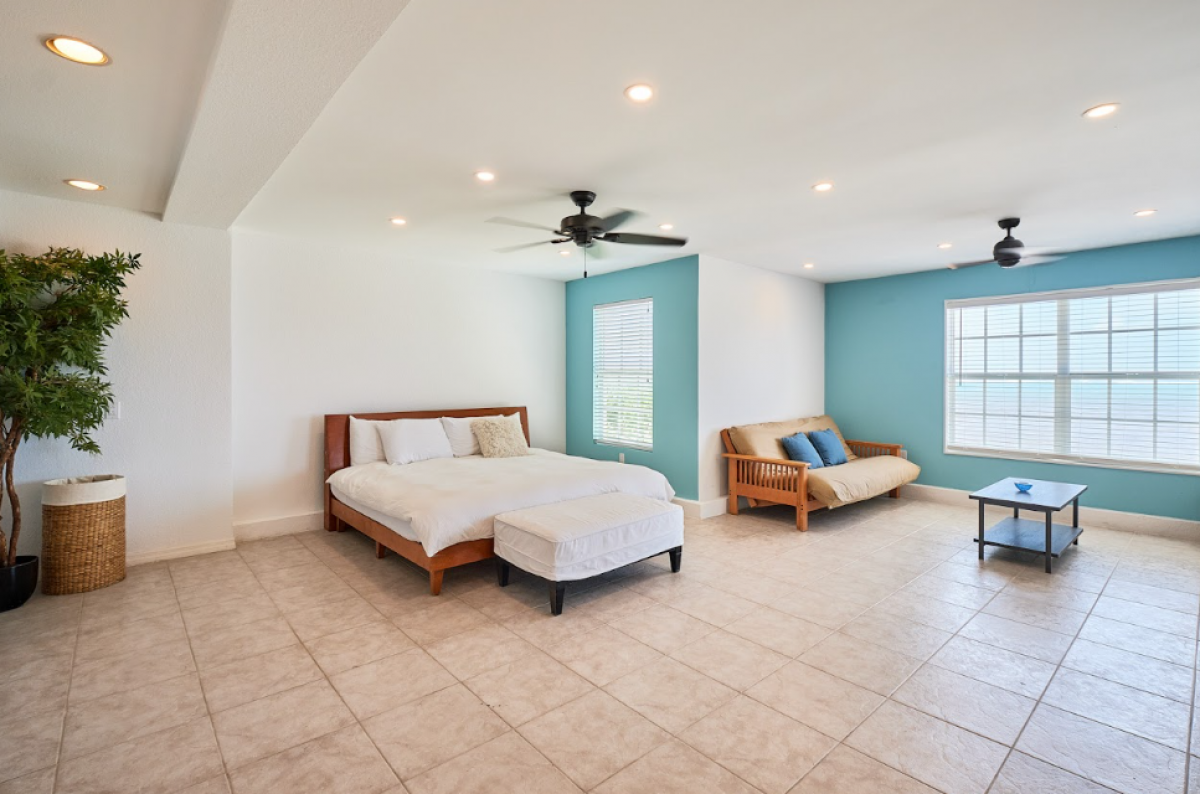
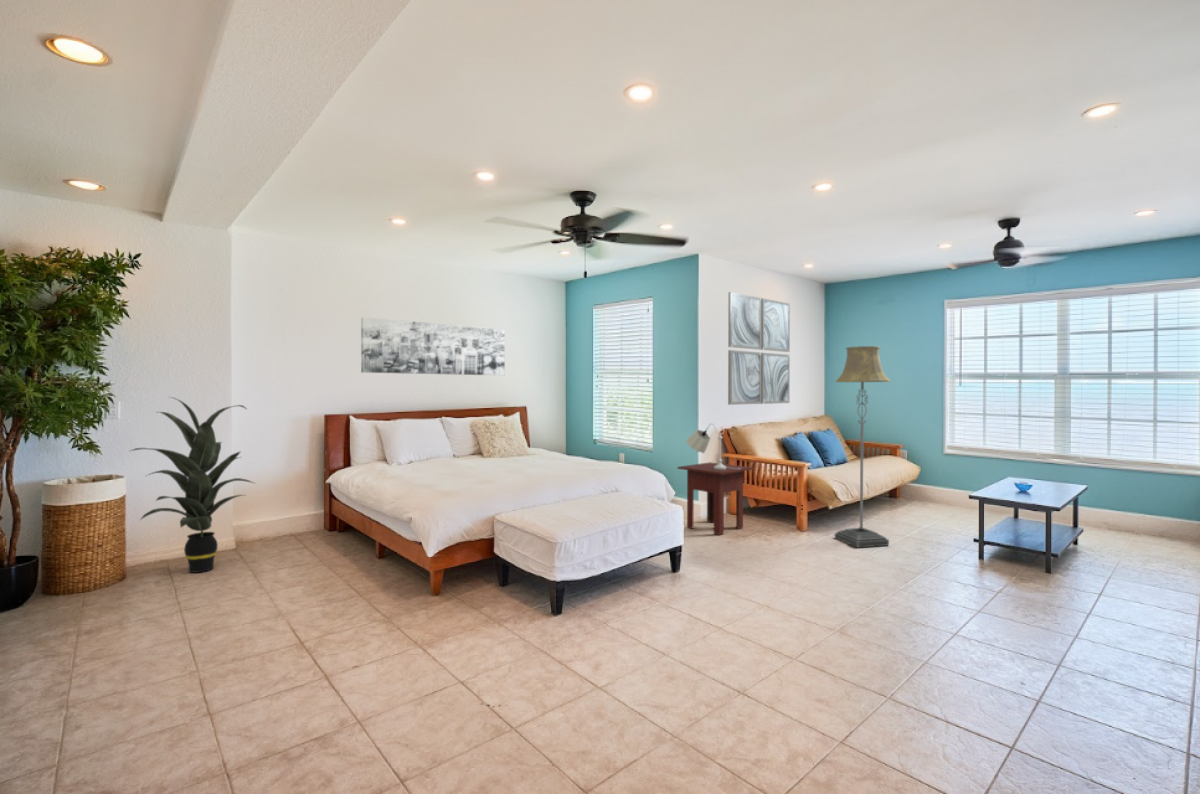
+ indoor plant [127,396,257,574]
+ wall art [727,291,791,406]
+ wall art [360,316,506,376]
+ table lamp [685,422,741,469]
+ floor lamp [834,345,892,549]
+ side table [676,461,754,536]
